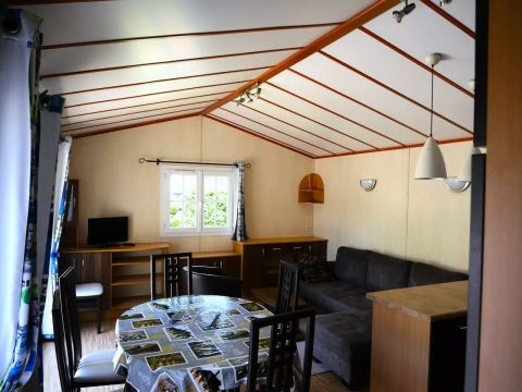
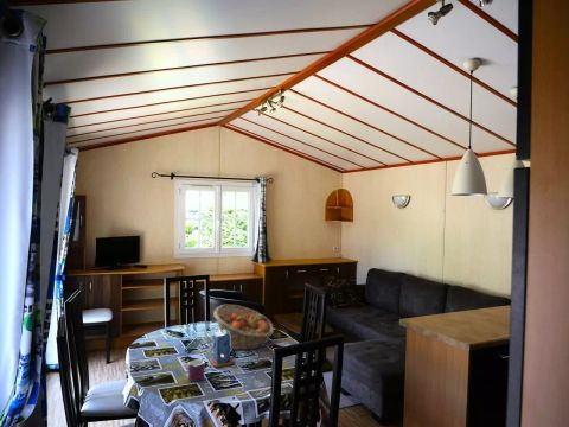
+ mug [180,358,206,383]
+ candle [209,329,236,369]
+ fruit basket [212,304,274,351]
